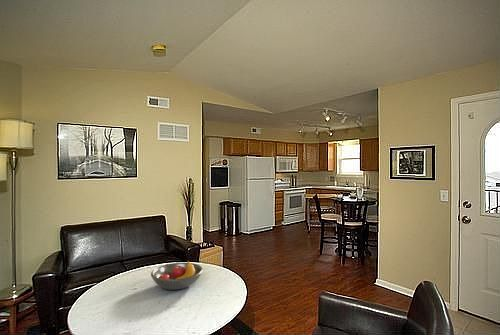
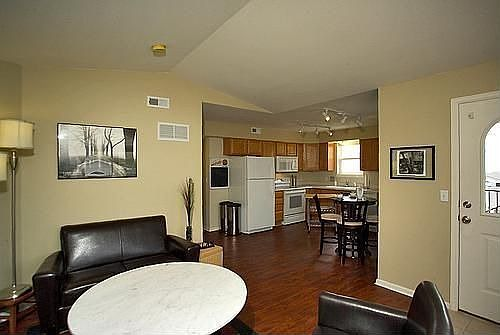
- fruit bowl [150,260,204,291]
